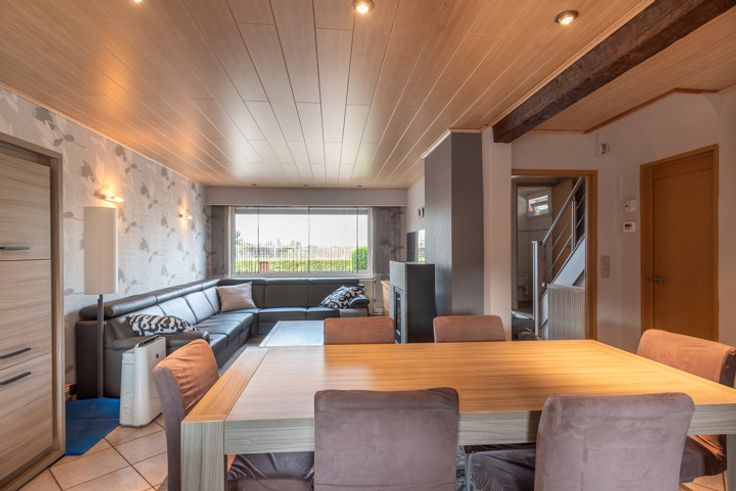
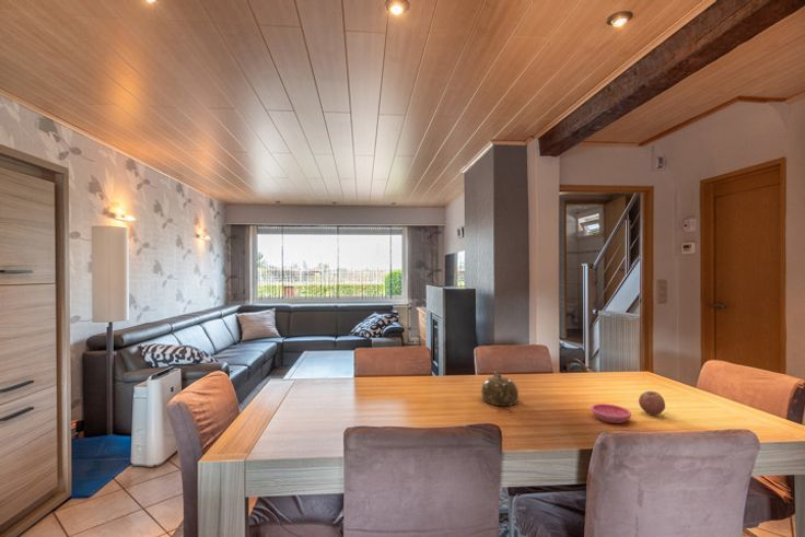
+ saucer [590,402,632,424]
+ fruit [638,390,666,416]
+ teapot [480,370,520,407]
